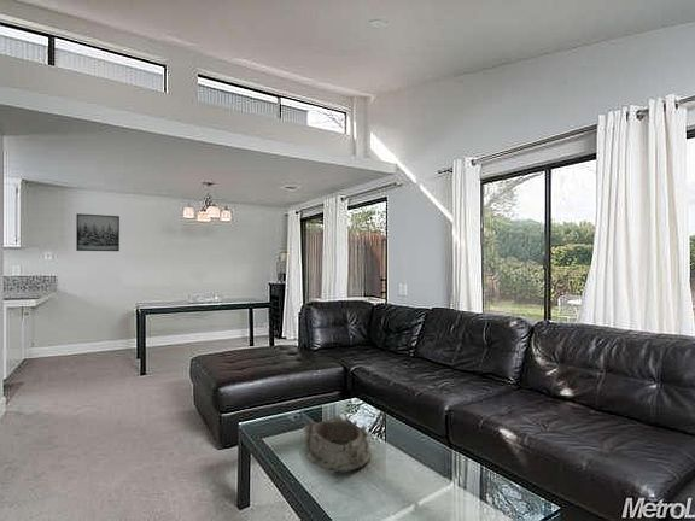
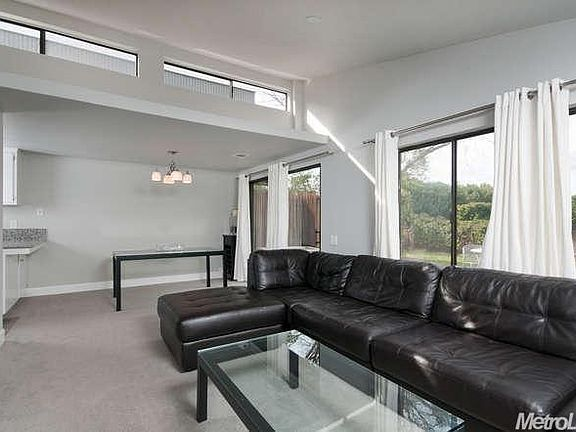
- wall art [75,212,121,252]
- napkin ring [303,415,372,474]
